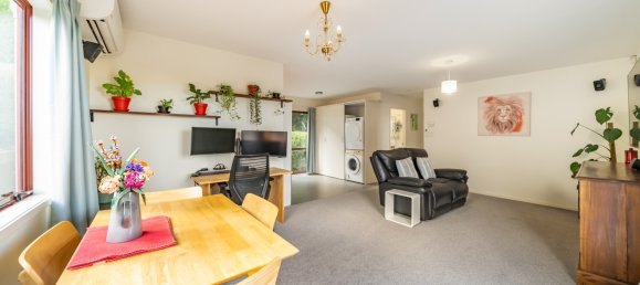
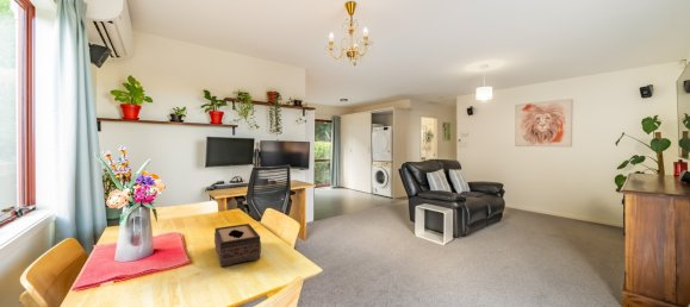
+ tissue box [213,223,262,268]
